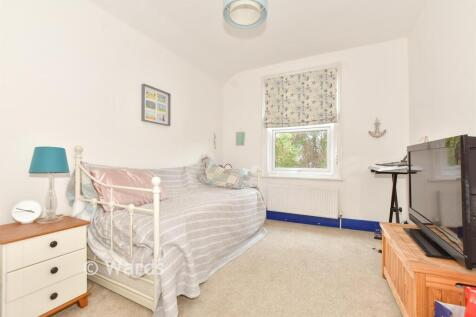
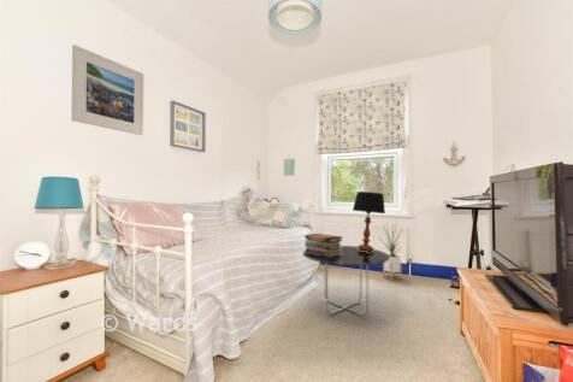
+ book stack [303,233,343,257]
+ side table [302,245,390,317]
+ house plant [376,222,404,281]
+ table lamp [352,190,386,252]
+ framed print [70,43,144,136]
